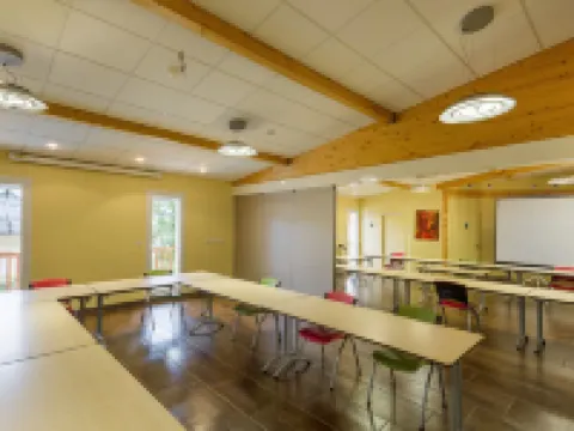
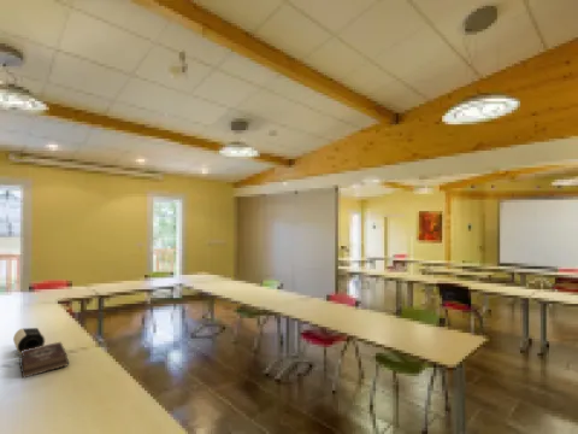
+ hardback book [18,341,70,380]
+ speaker [12,327,47,356]
